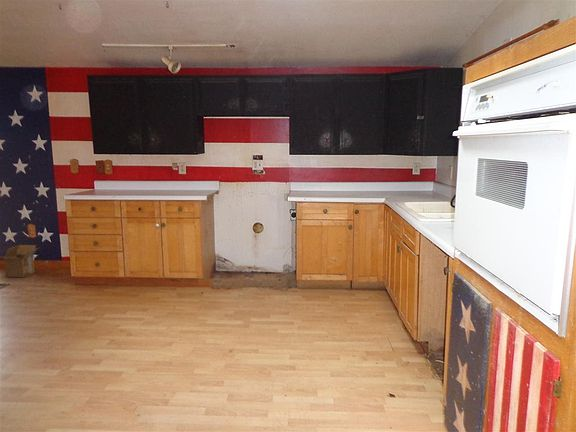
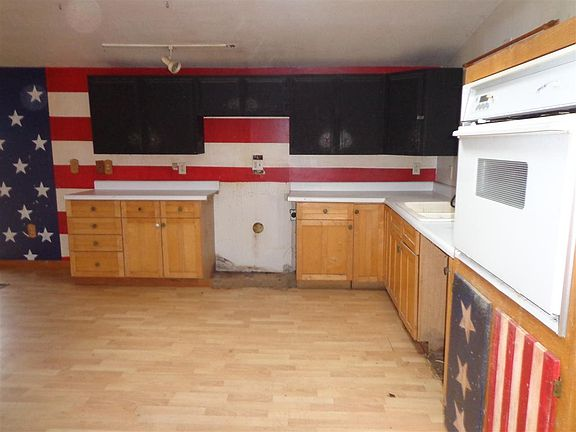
- cardboard box [0,244,40,278]
